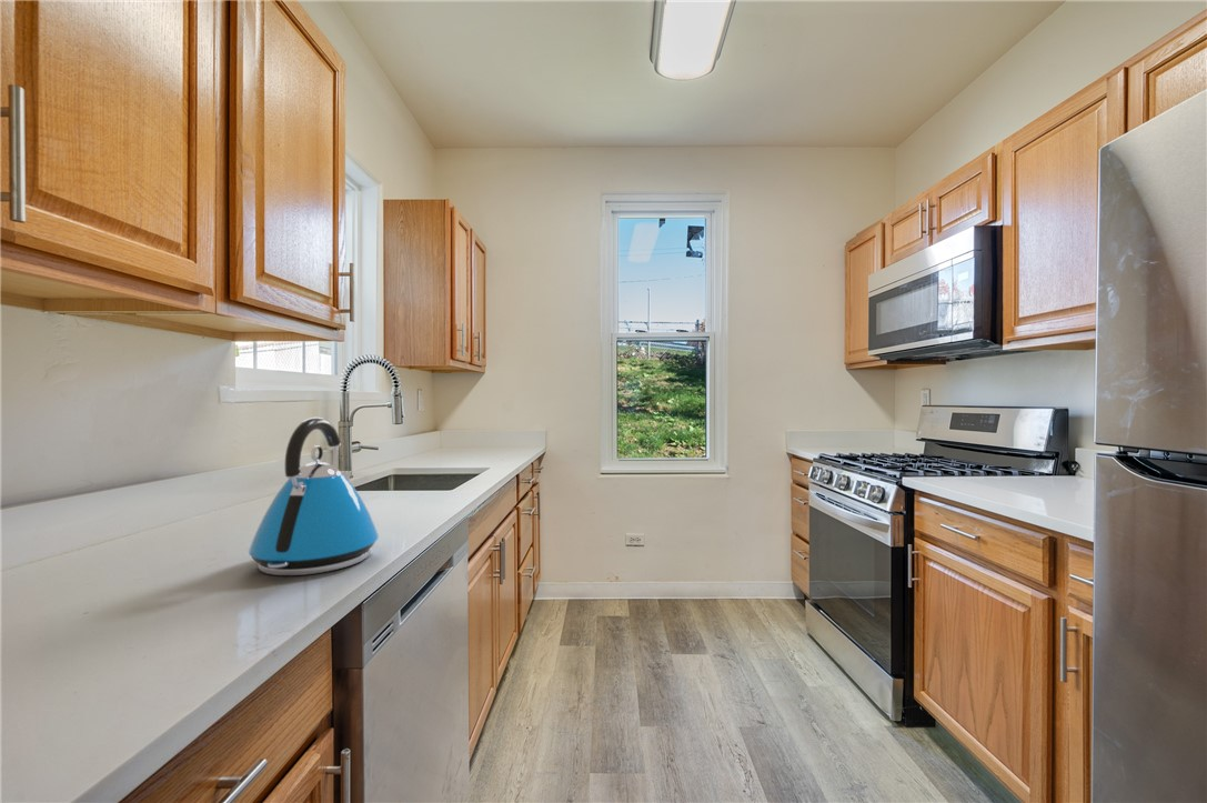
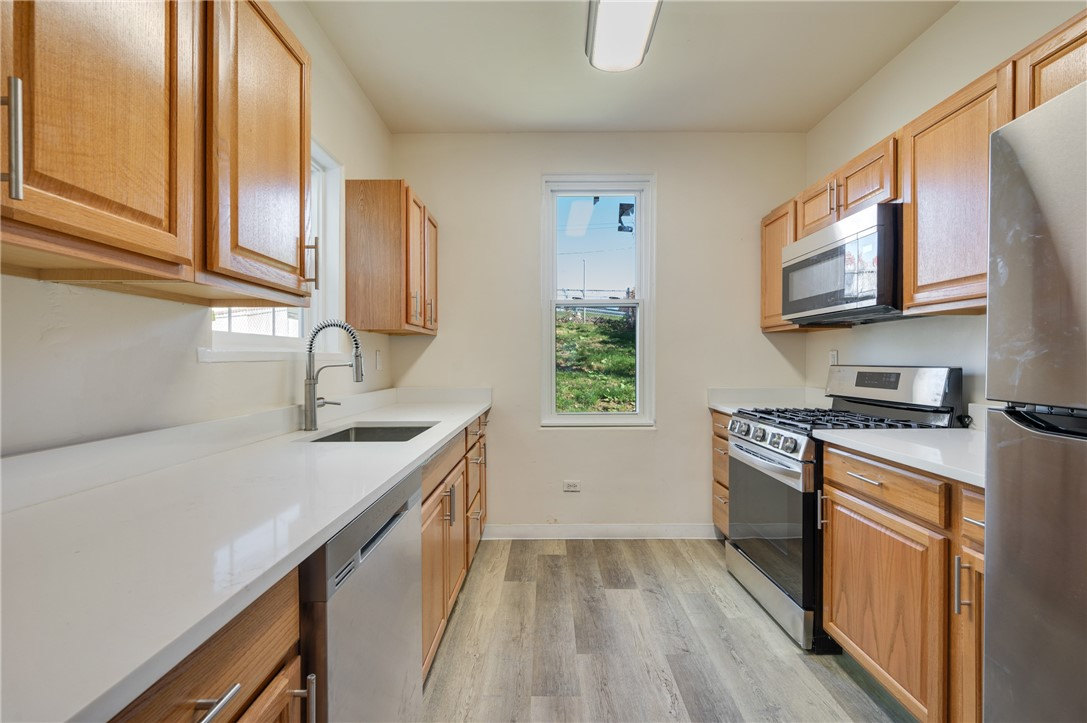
- kettle [248,416,380,576]
